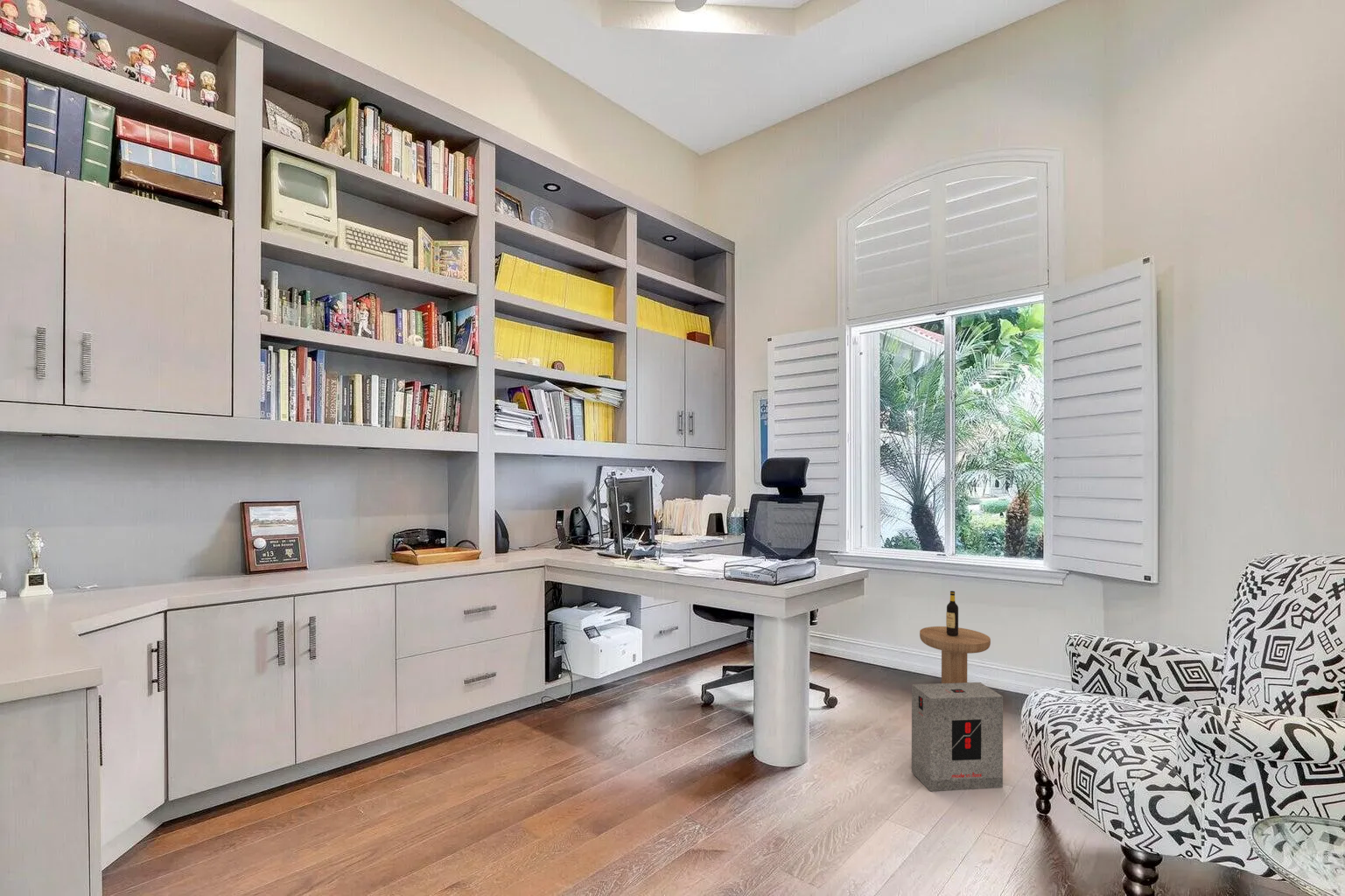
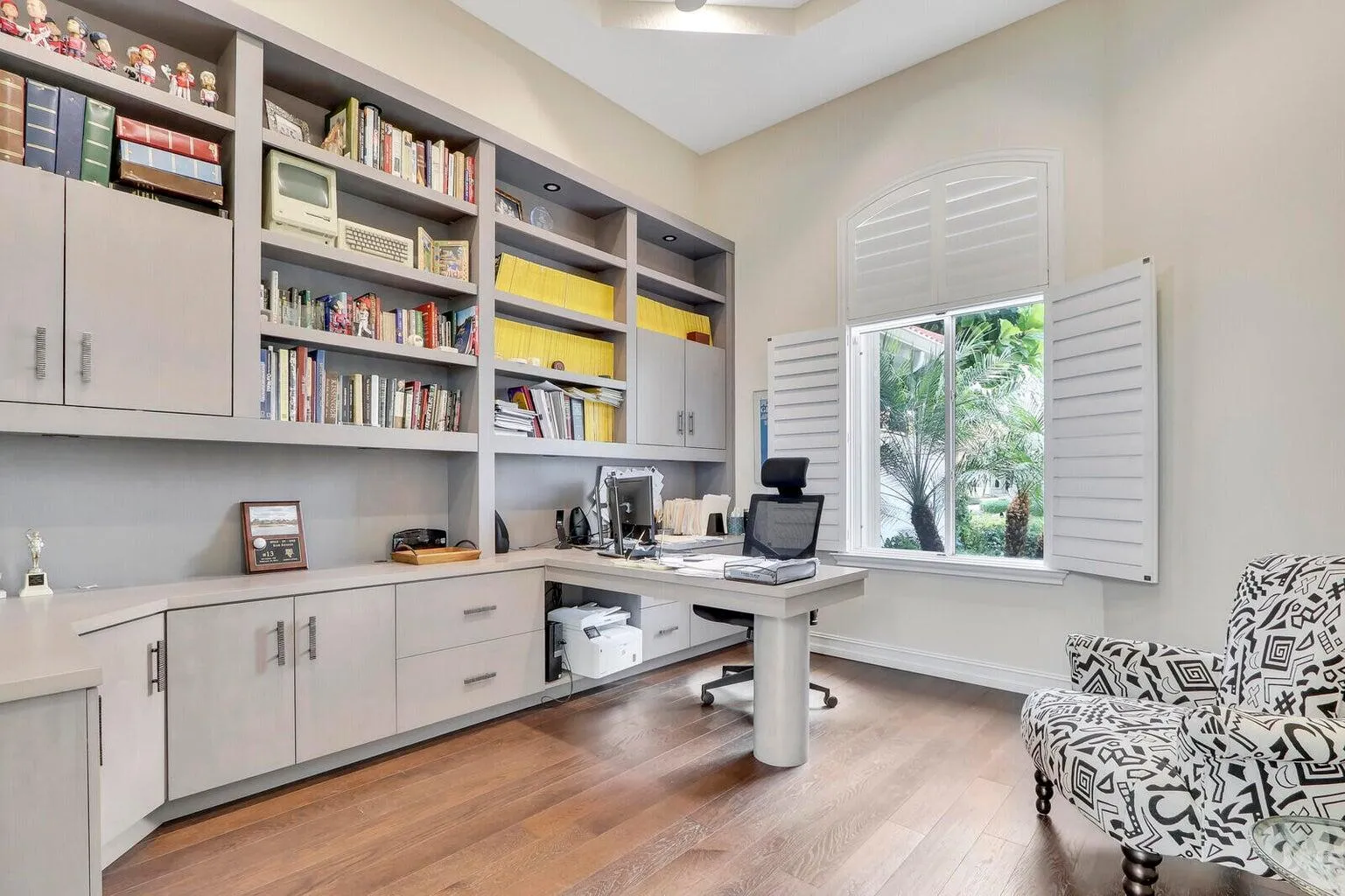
- side table [919,590,991,683]
- box [911,682,1004,793]
